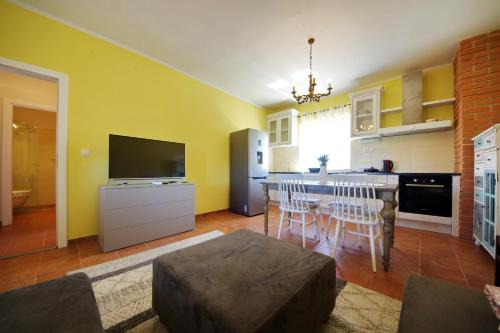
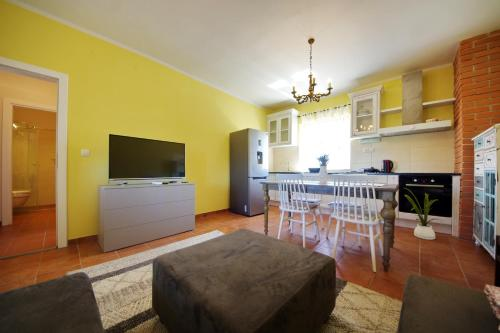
+ house plant [404,187,444,241]
